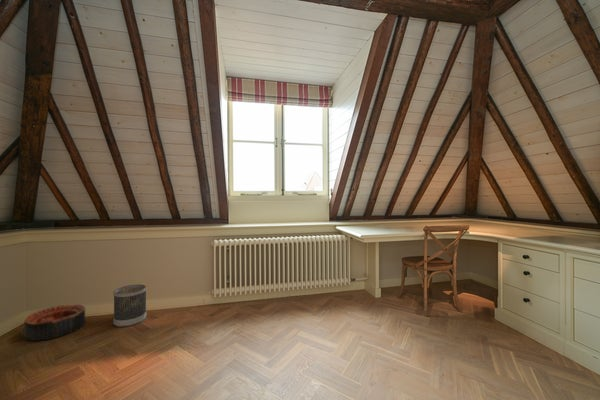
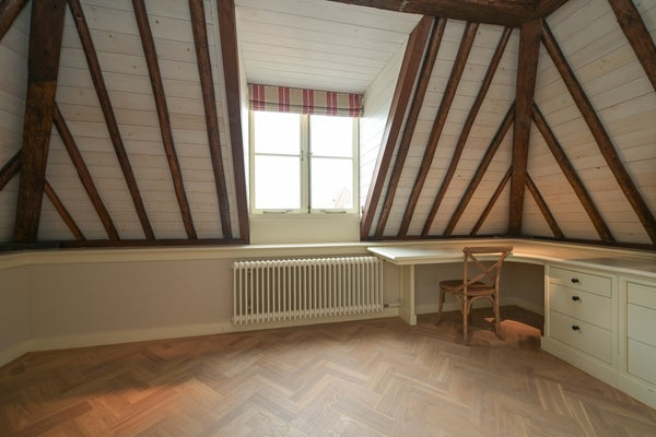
- wastebasket [112,283,148,328]
- basket [23,304,86,342]
